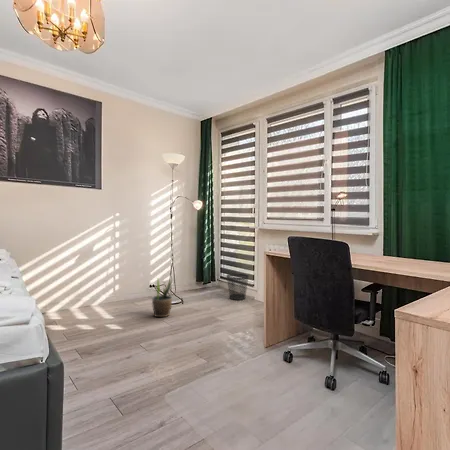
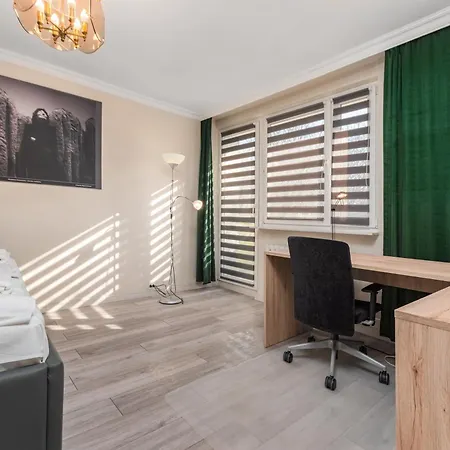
- wastebasket [226,273,249,301]
- potted plant [151,276,173,318]
